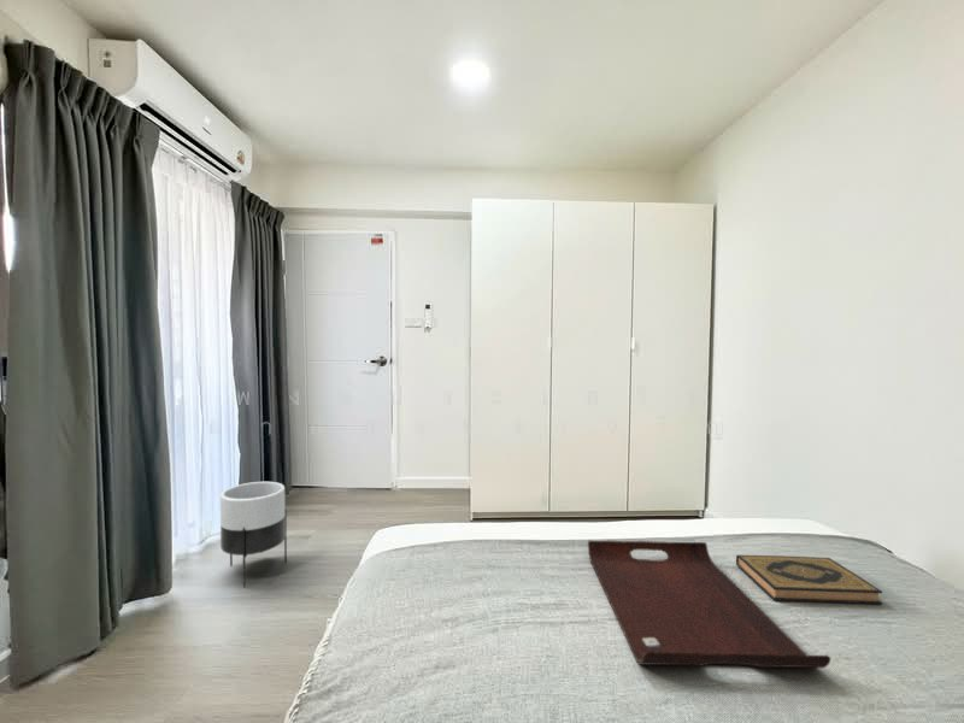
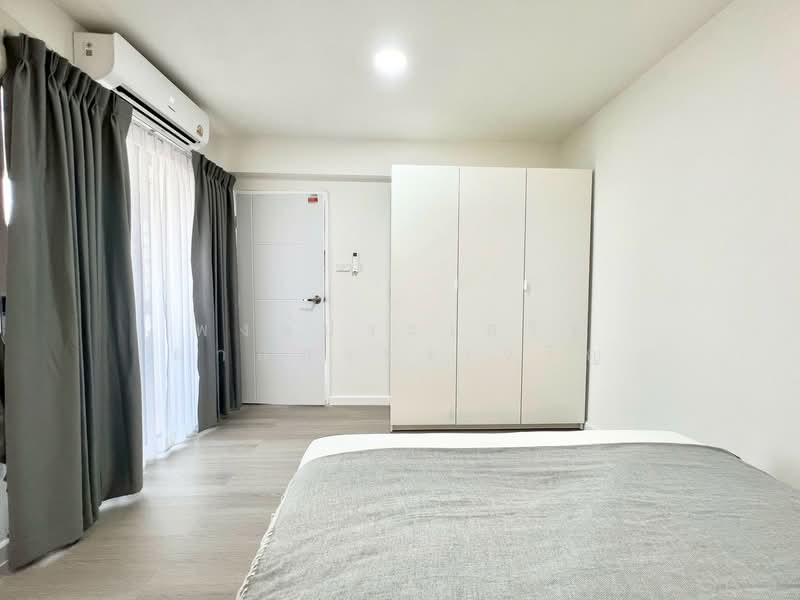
- serving tray [587,540,831,670]
- hardback book [735,554,883,605]
- planter [219,481,288,588]
